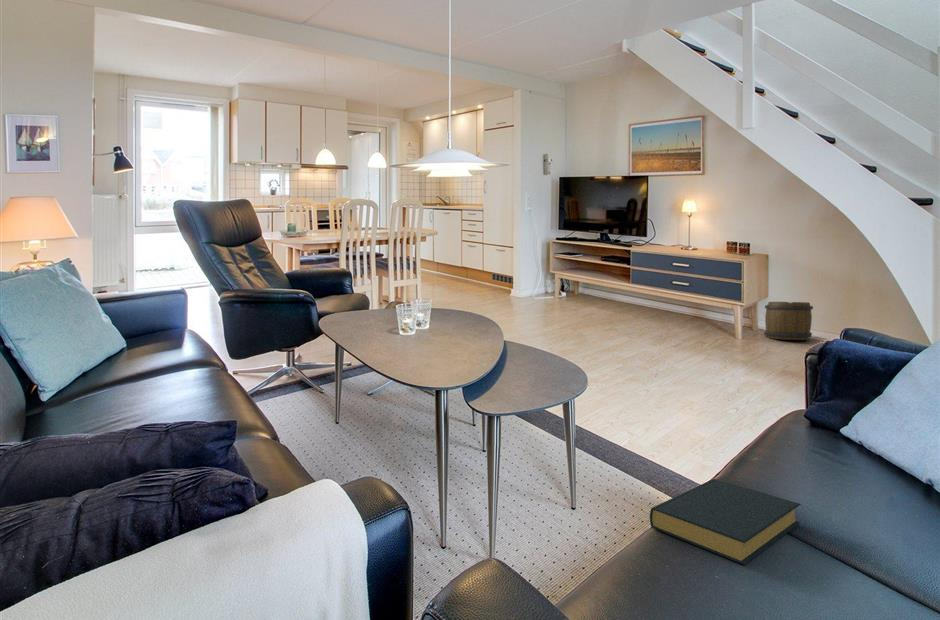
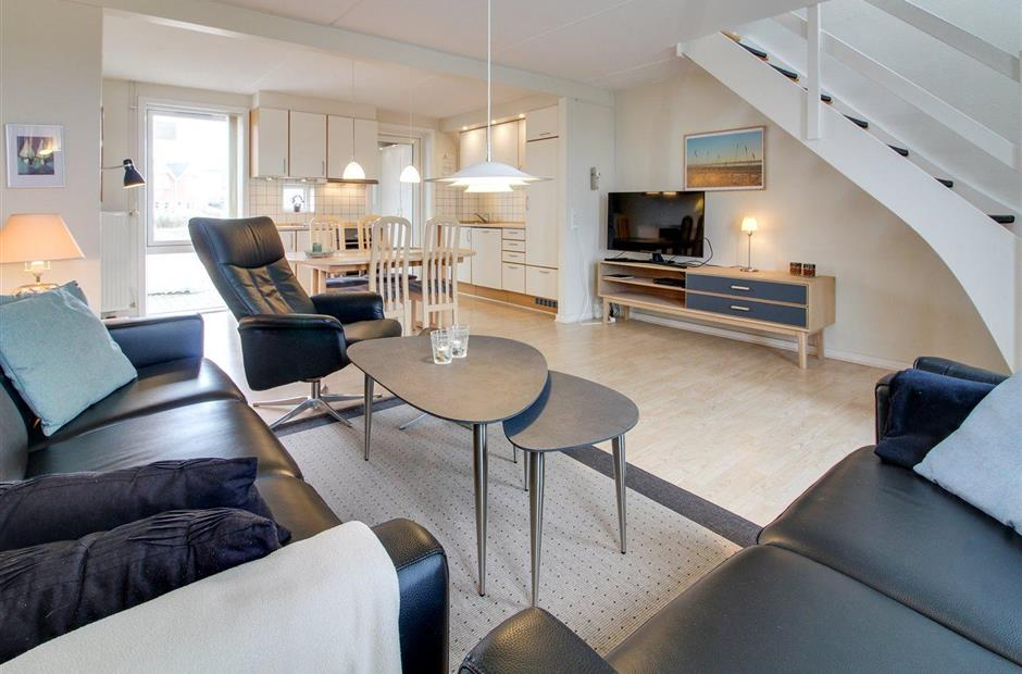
- wooden barrel [763,301,814,341]
- hardback book [649,478,801,566]
